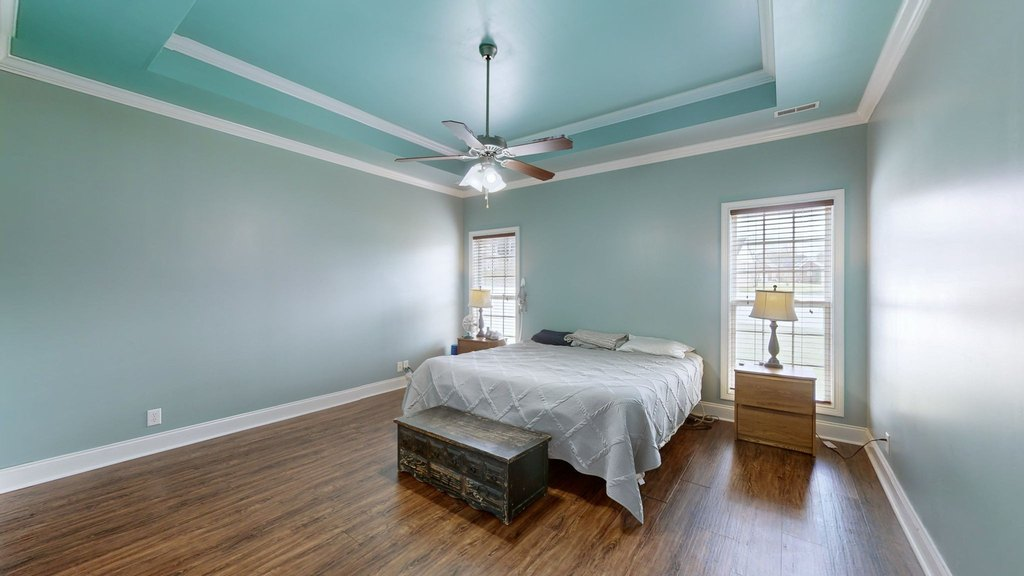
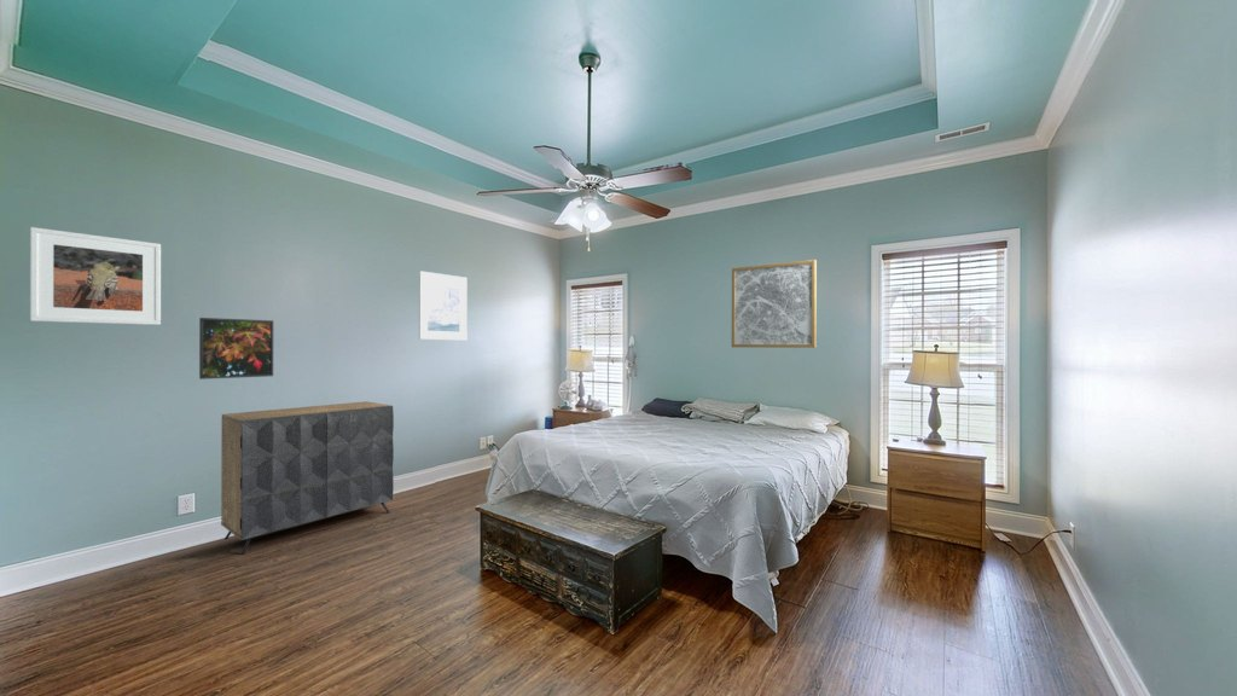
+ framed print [198,317,274,381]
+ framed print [418,269,469,341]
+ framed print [29,226,162,326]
+ dresser [220,400,395,556]
+ wall art [731,259,818,349]
